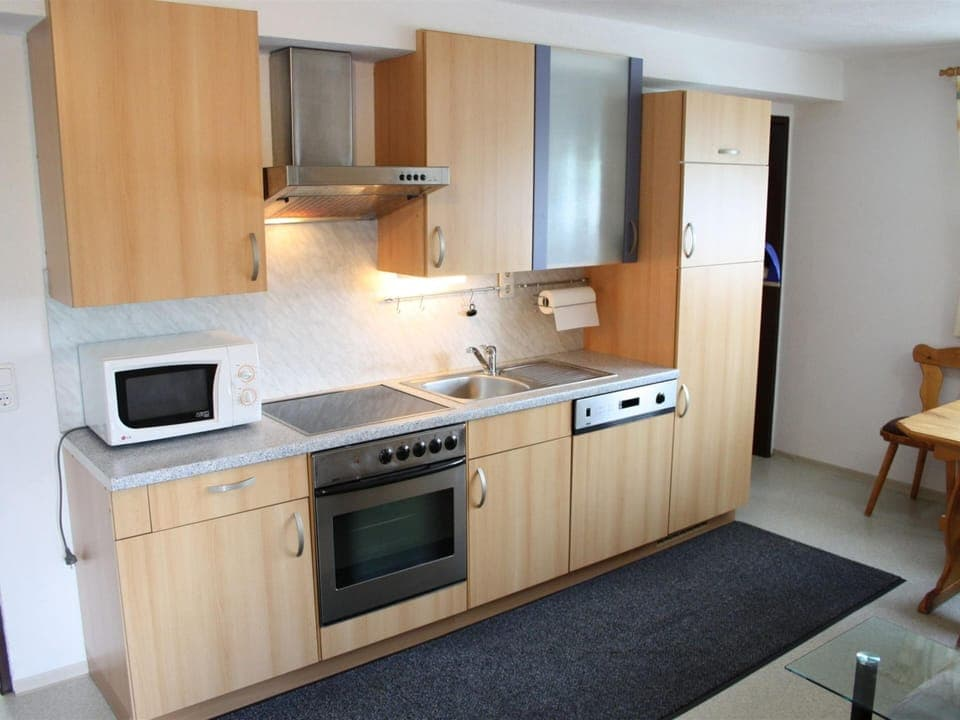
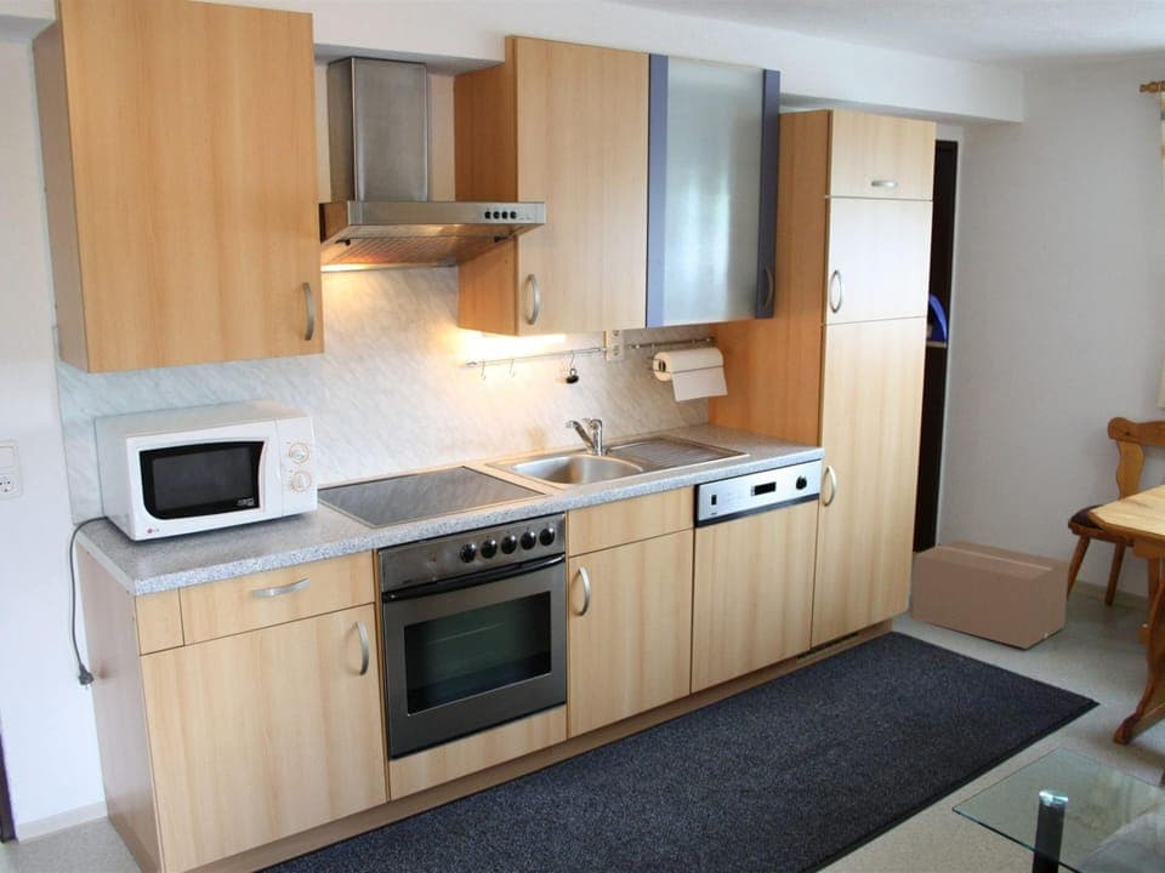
+ cardboard box [911,538,1070,650]
